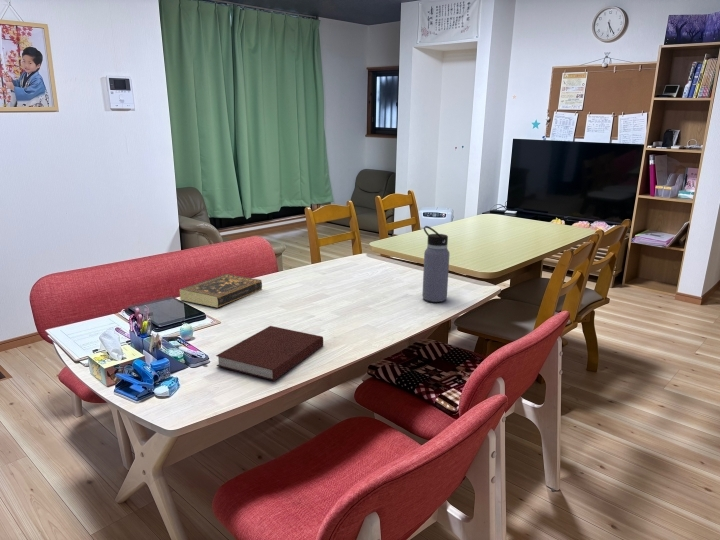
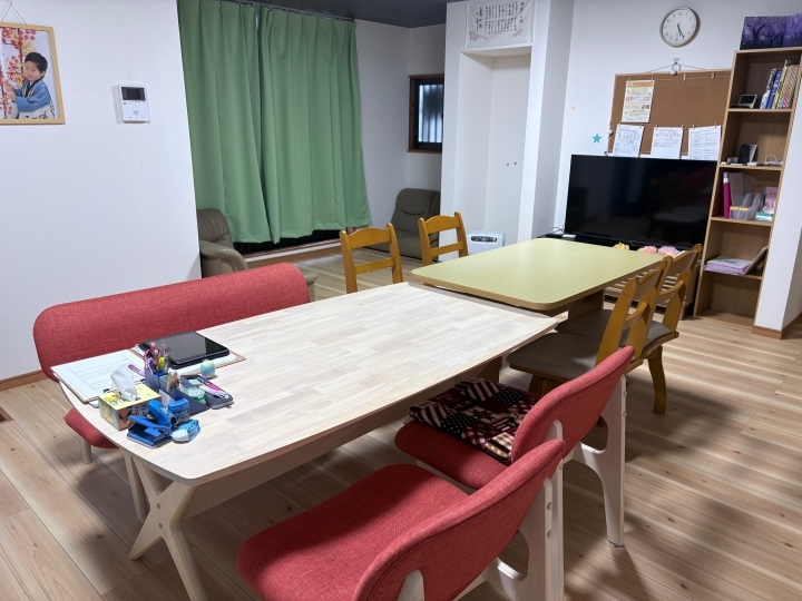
- notebook [215,325,324,382]
- book [178,273,263,308]
- water bottle [421,225,451,303]
